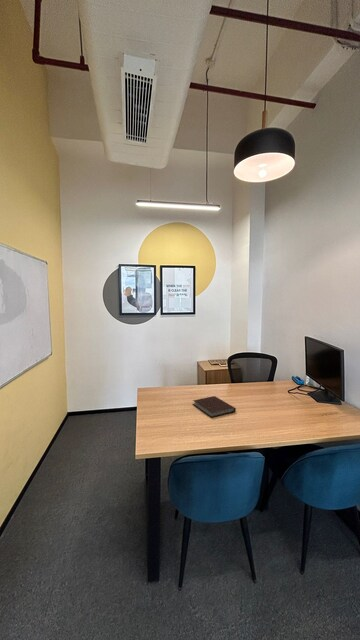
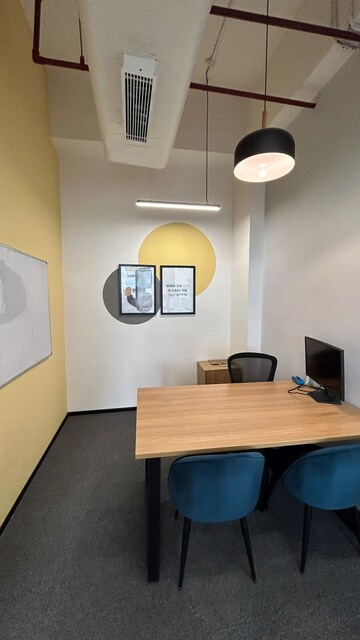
- notebook [192,395,237,419]
